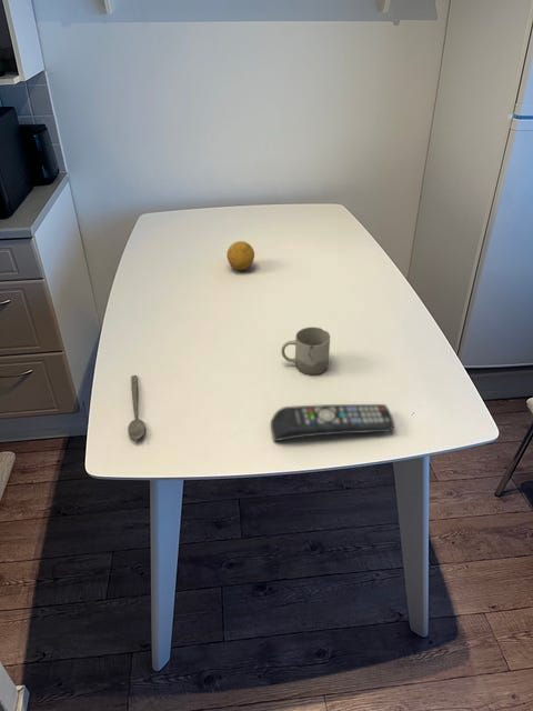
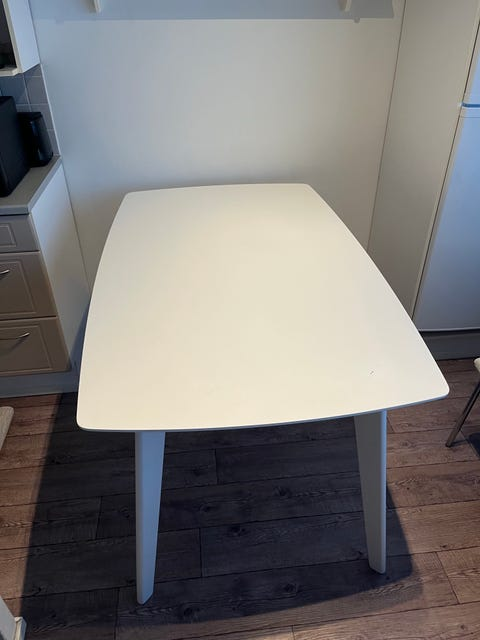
- spoon [127,374,147,441]
- fruit [225,240,255,271]
- remote control [270,403,395,442]
- cup [280,326,331,375]
